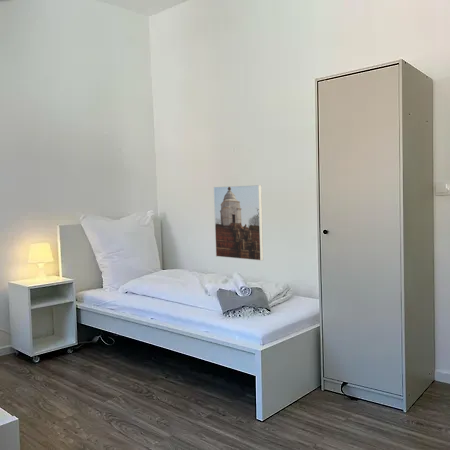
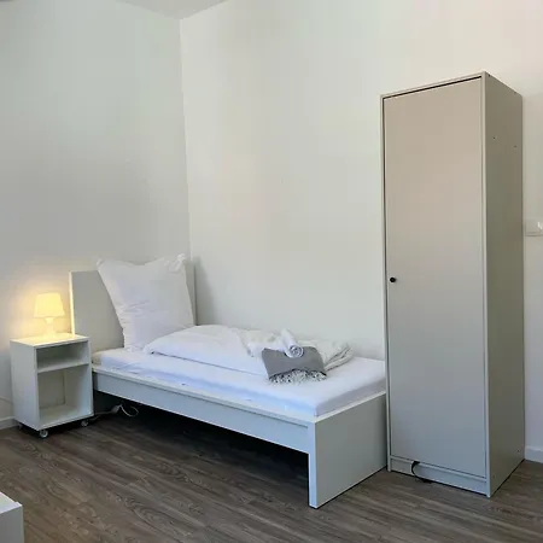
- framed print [213,184,264,262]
